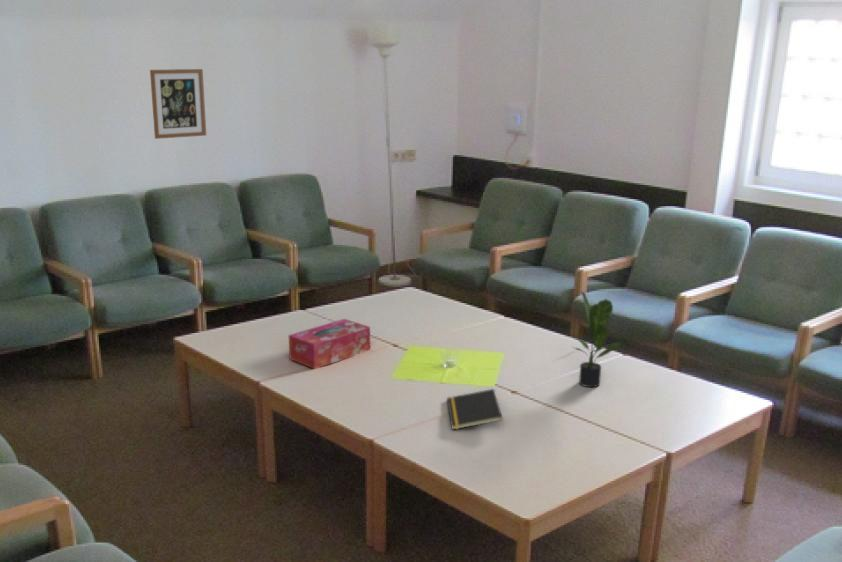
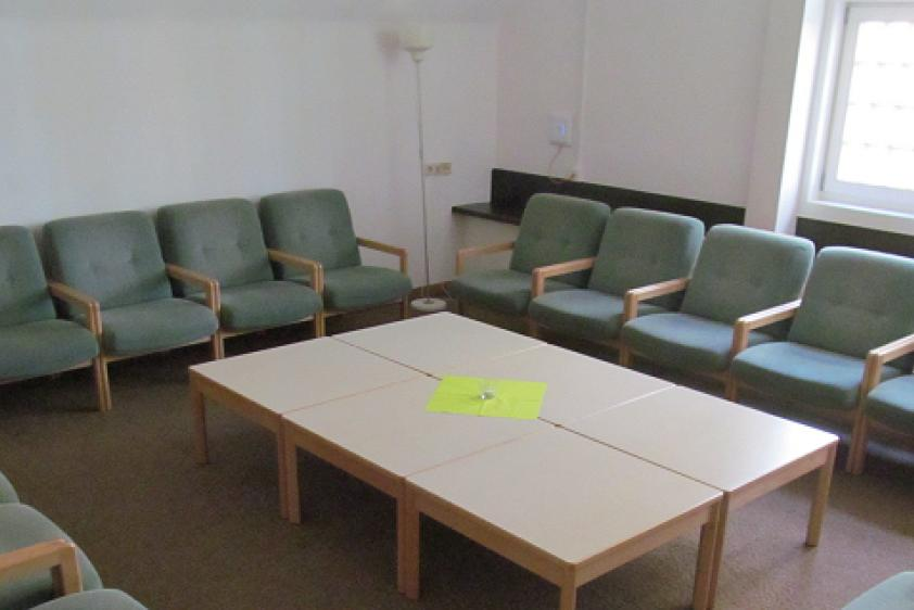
- wall art [149,68,207,140]
- tissue box [288,318,371,370]
- potted plant [572,289,623,388]
- notepad [446,388,503,431]
